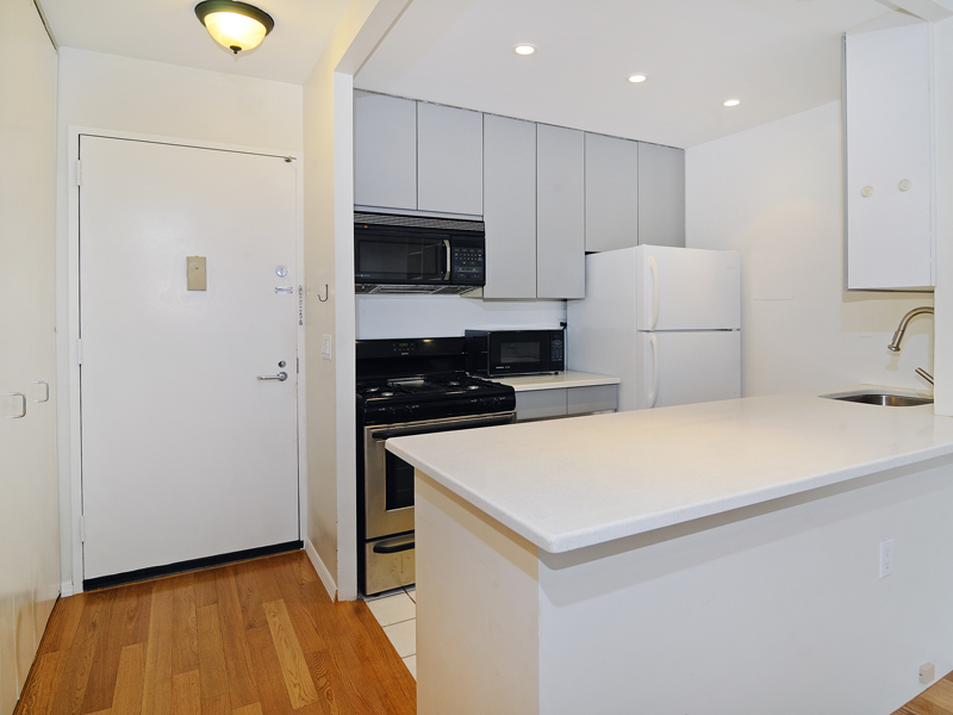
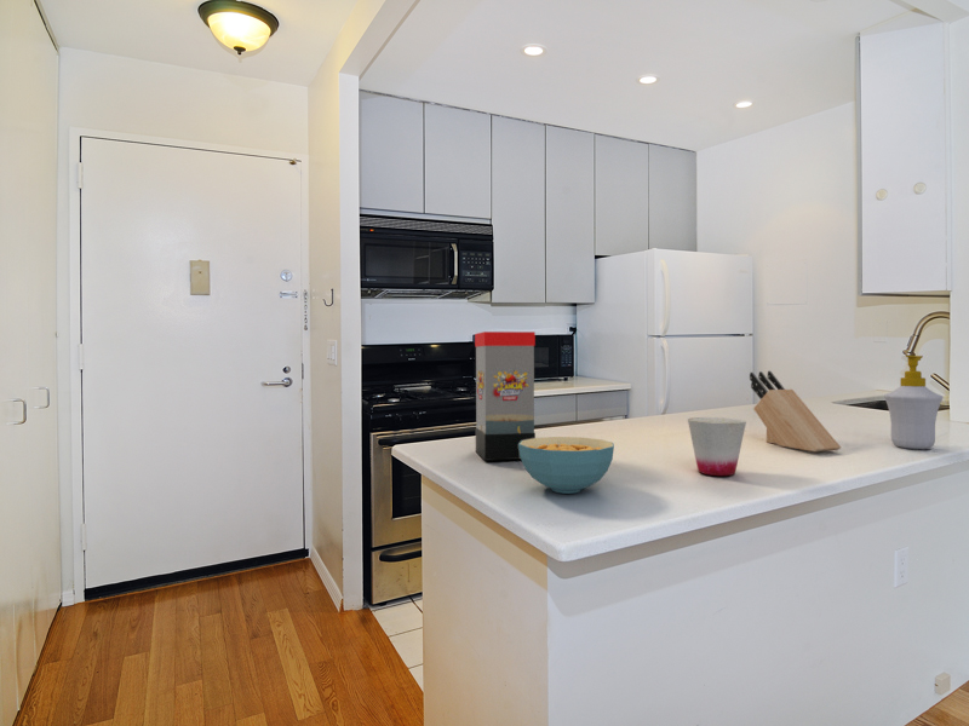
+ soap bottle [883,355,944,450]
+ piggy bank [474,330,537,462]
+ cereal bowl [518,436,615,495]
+ knife block [749,370,842,453]
+ cup [687,416,747,477]
